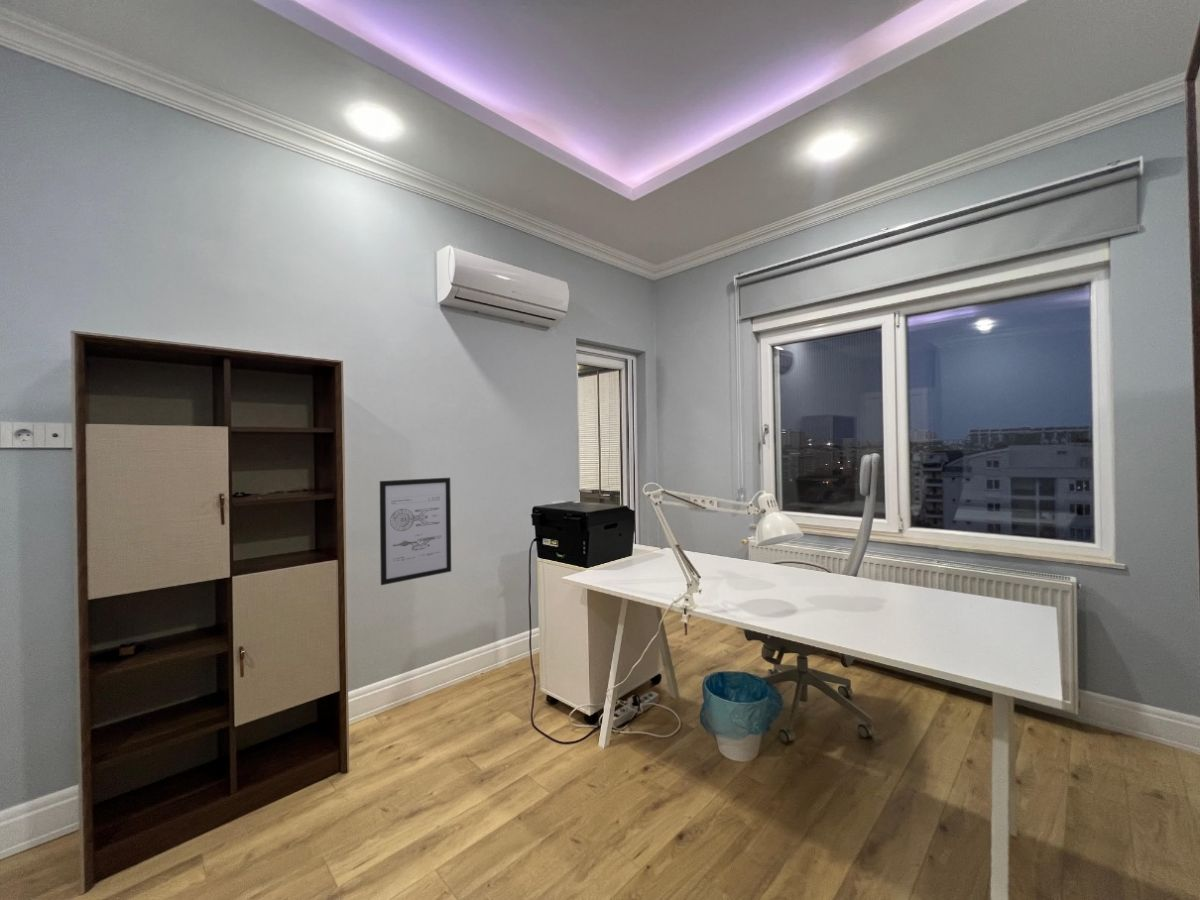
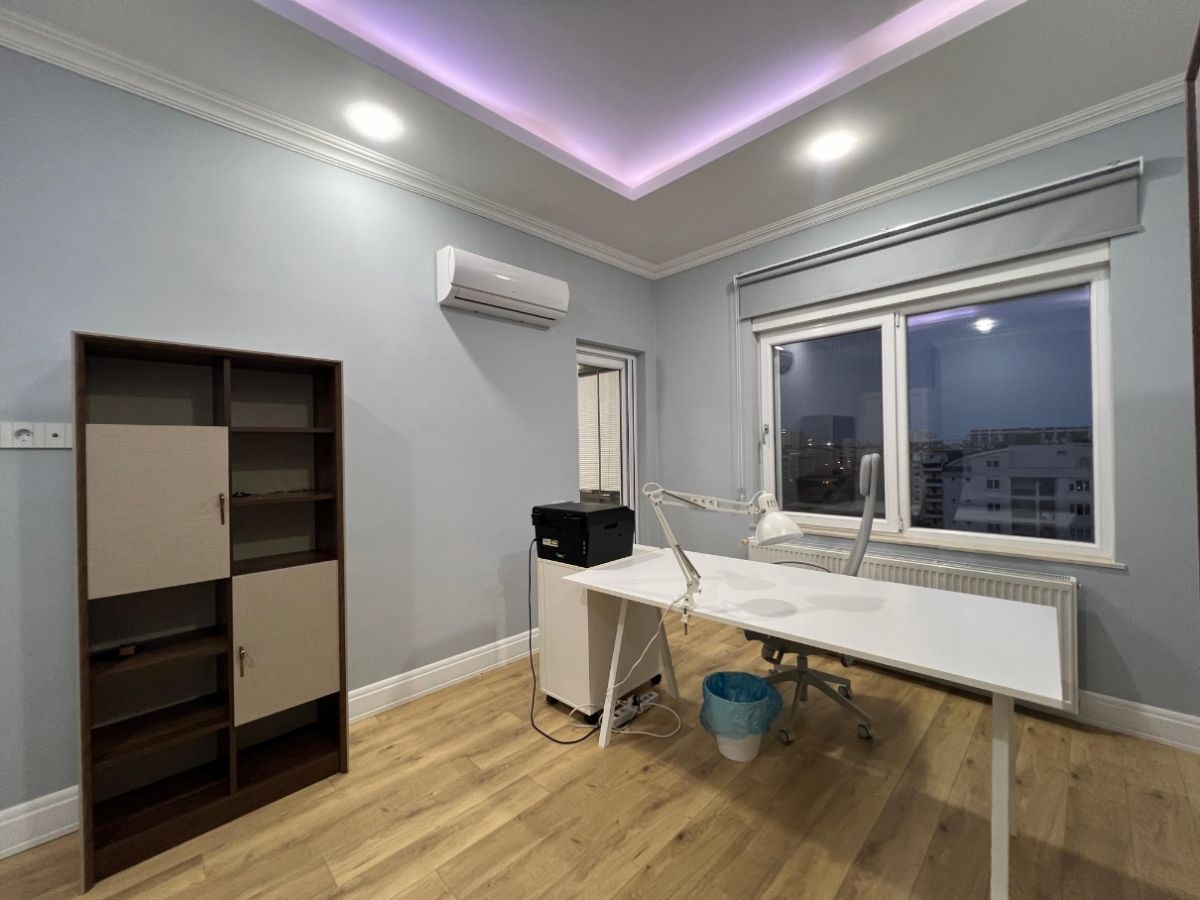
- wall art [379,477,452,586]
